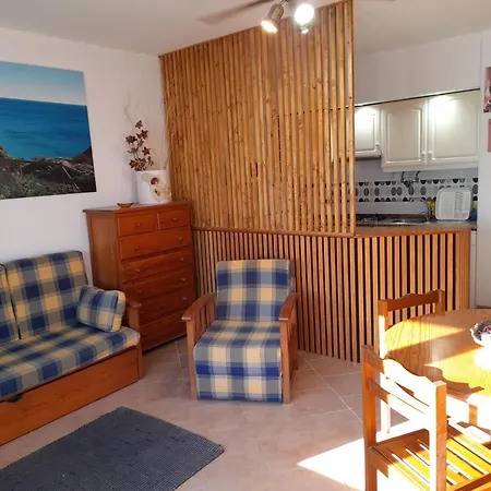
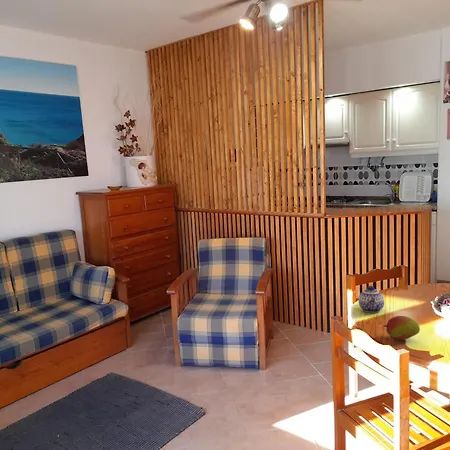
+ fruit [383,315,421,341]
+ teapot [358,285,385,314]
